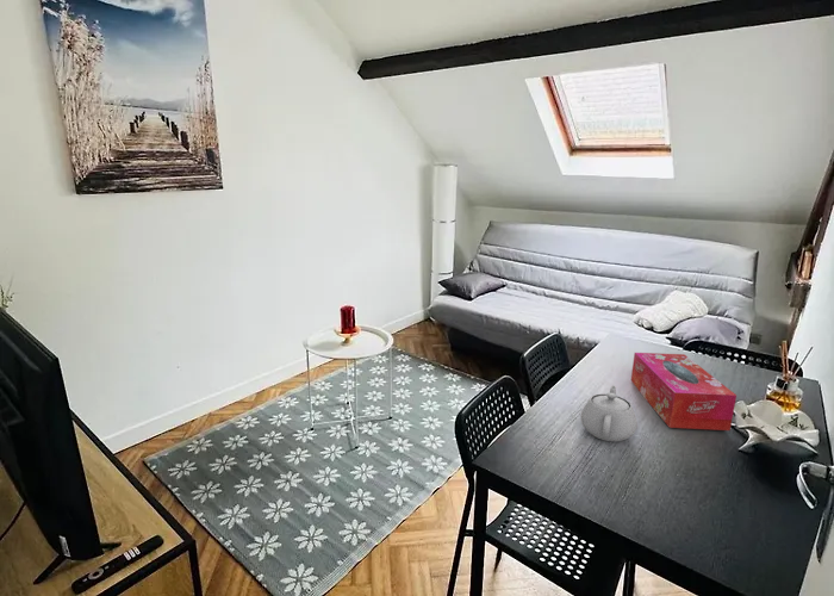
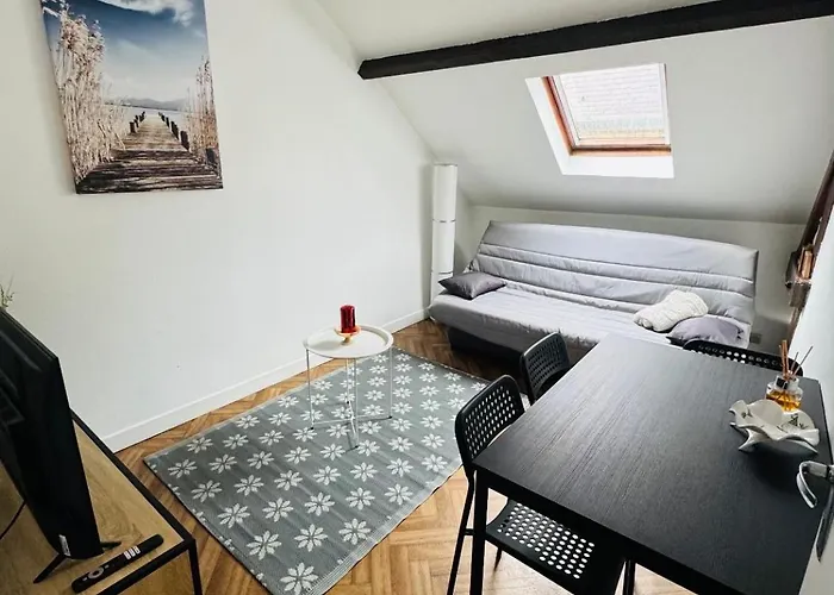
- tissue box [630,352,737,432]
- teapot [579,384,639,442]
